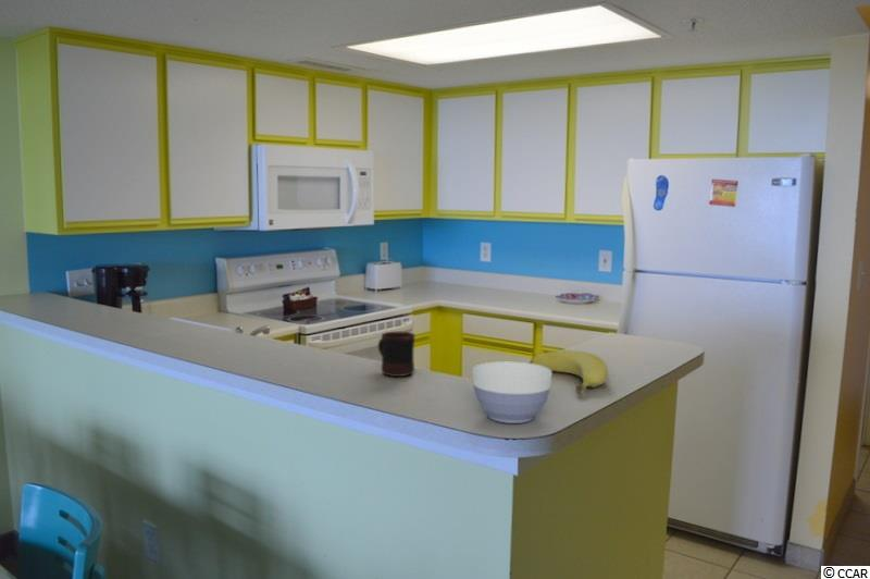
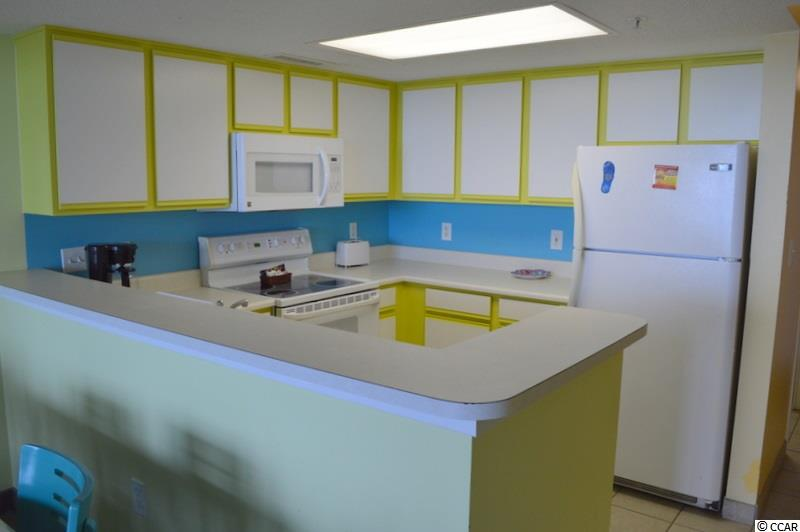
- banana [529,349,609,395]
- bowl [471,360,554,424]
- mug [377,331,415,378]
